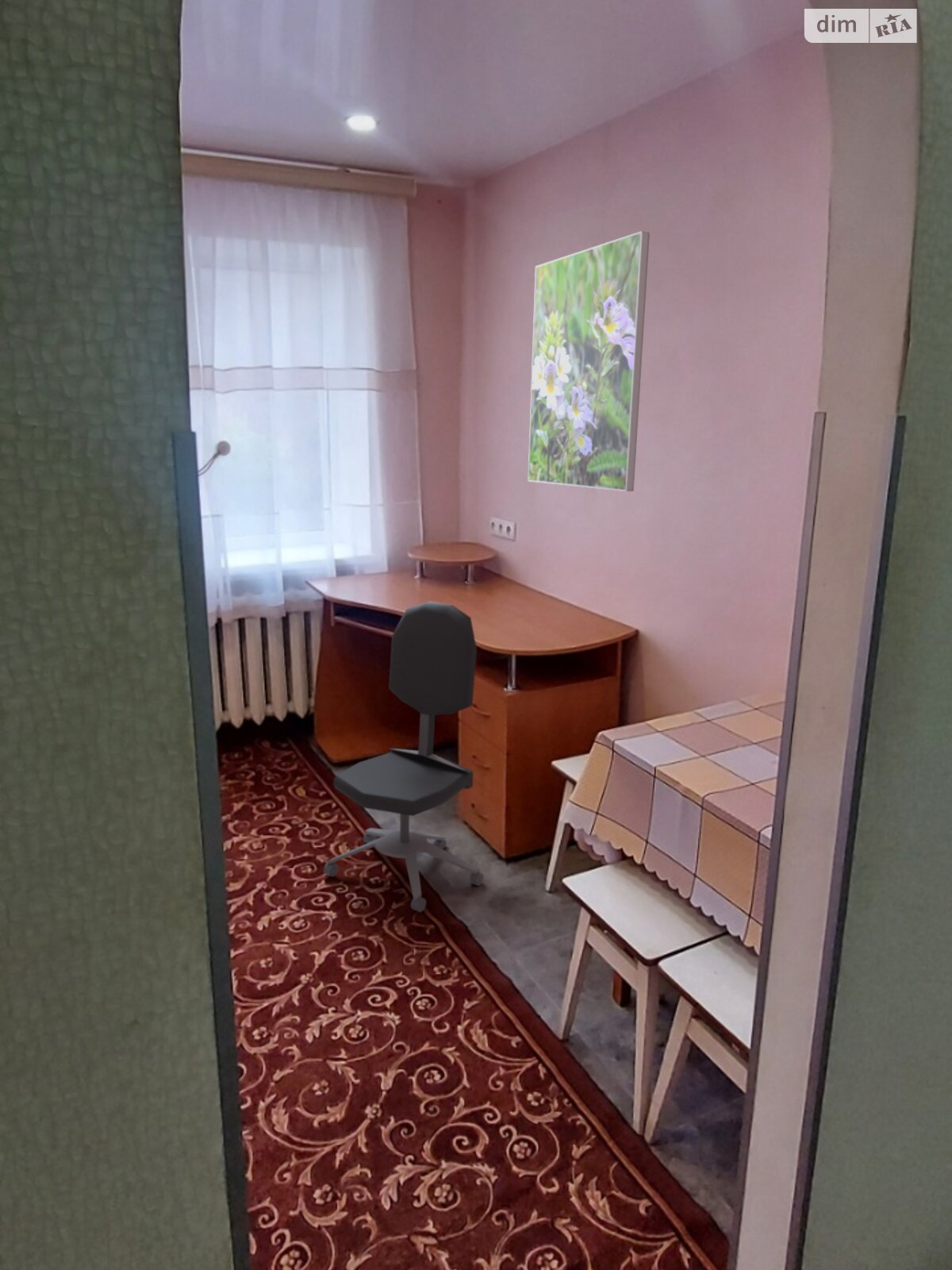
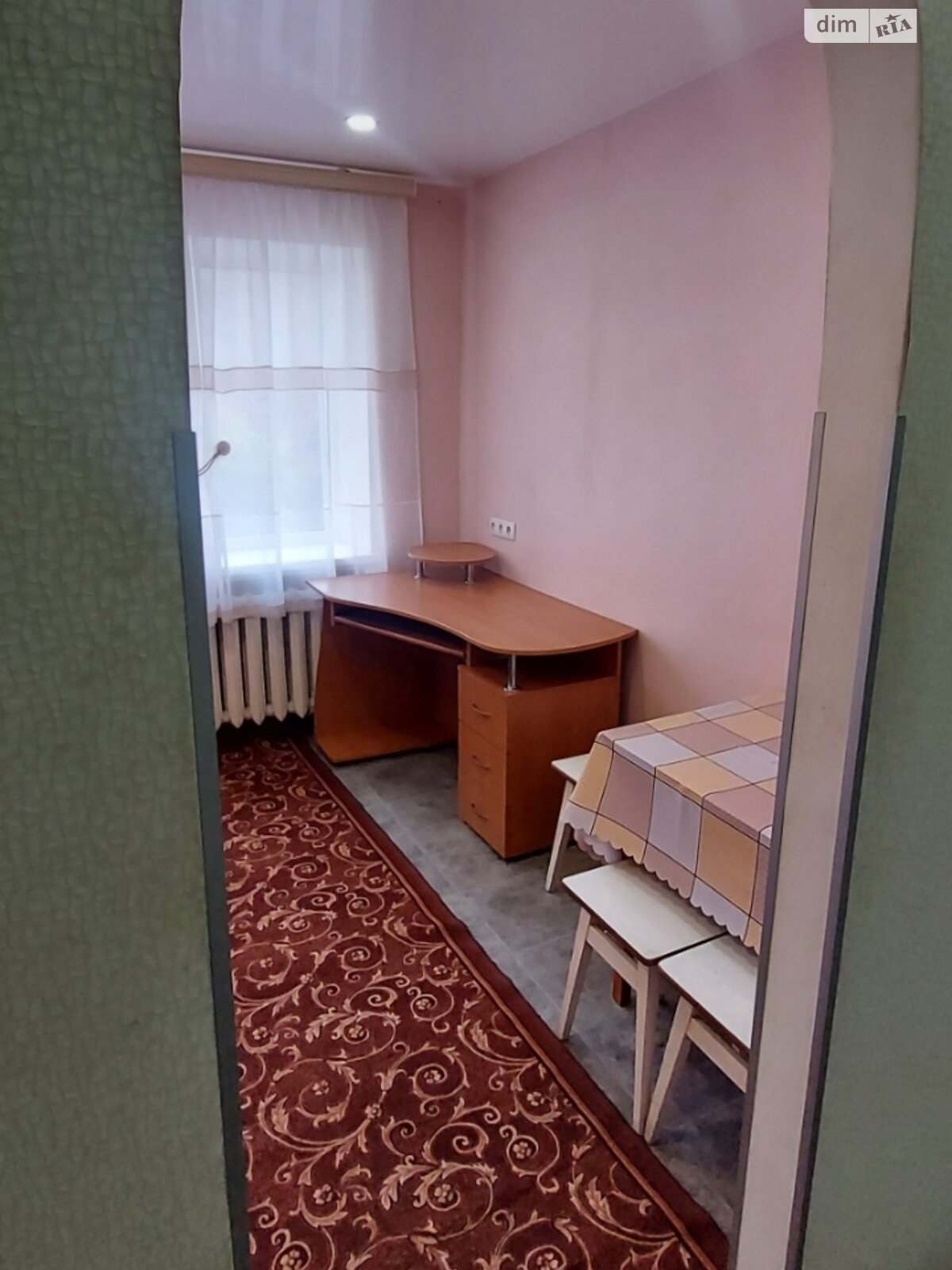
- office chair [323,600,485,913]
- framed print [528,230,651,492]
